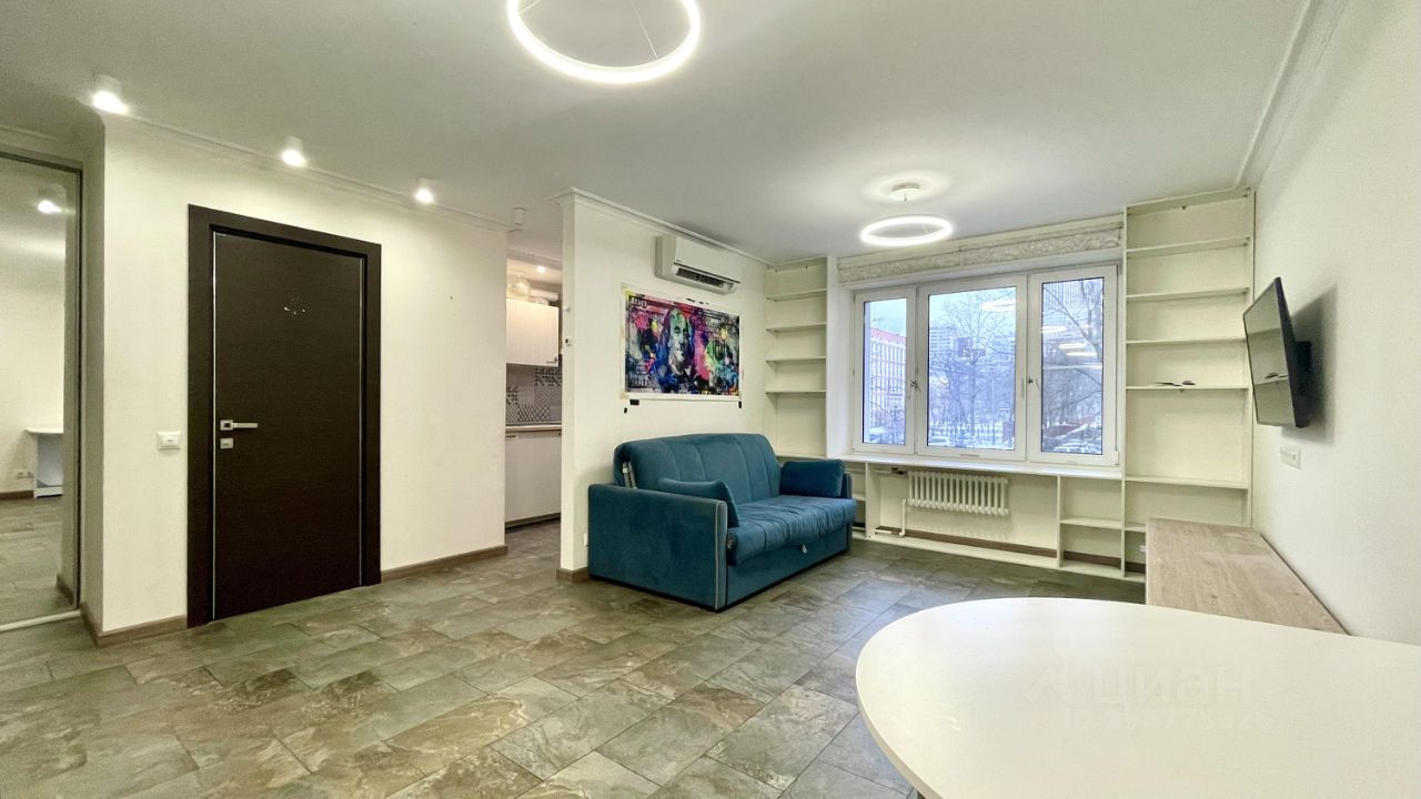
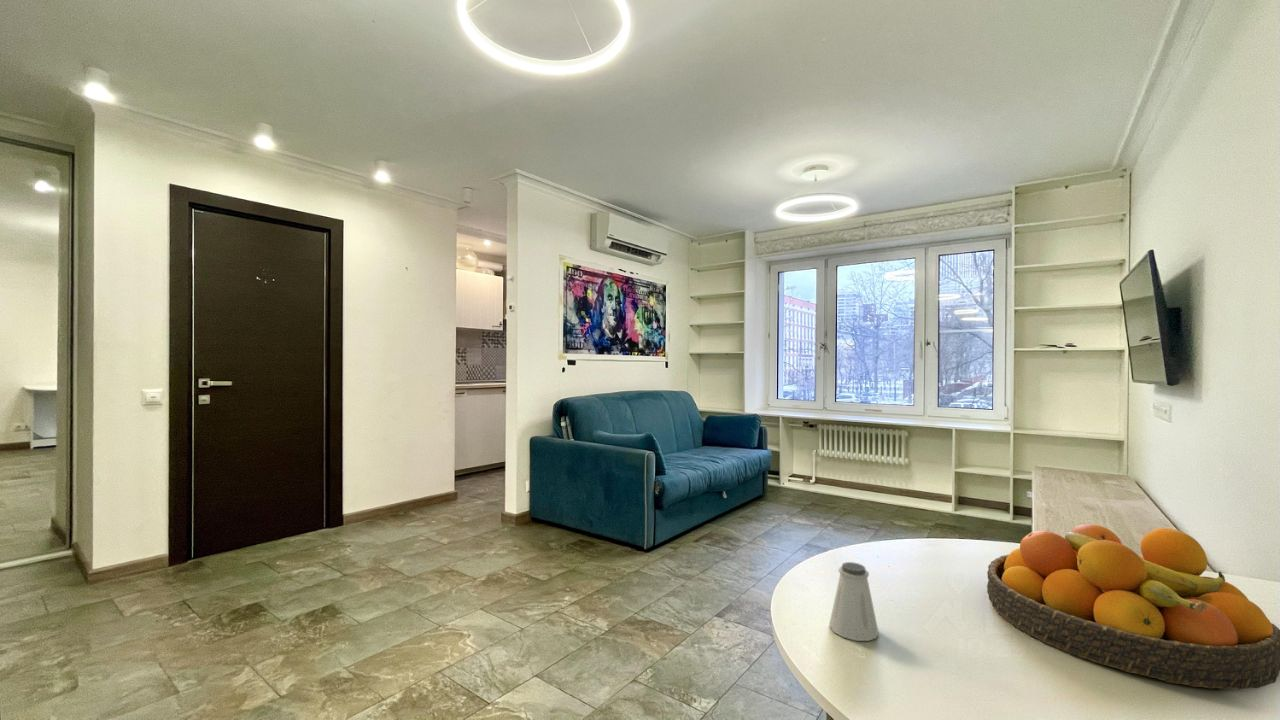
+ fruit bowl [986,523,1280,690]
+ saltshaker [828,561,880,642]
